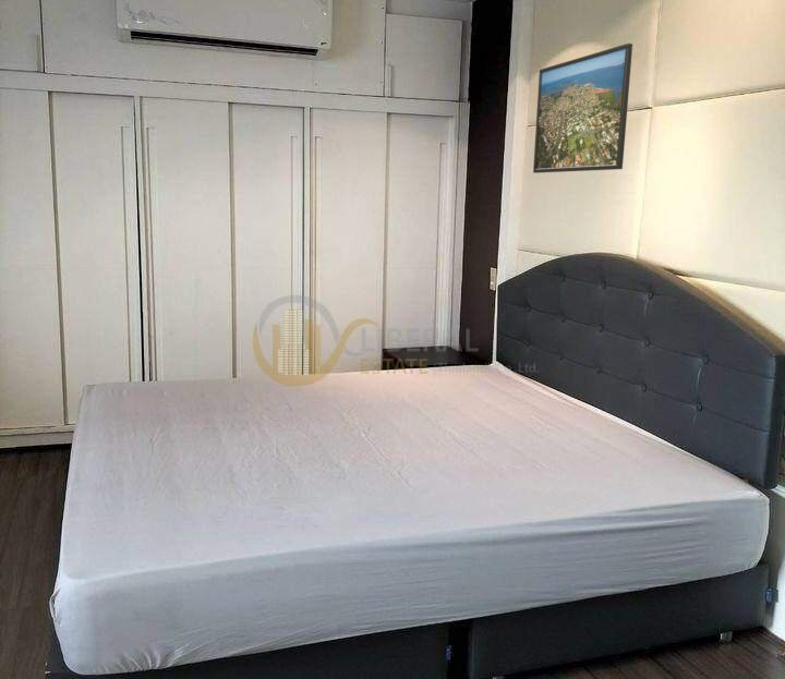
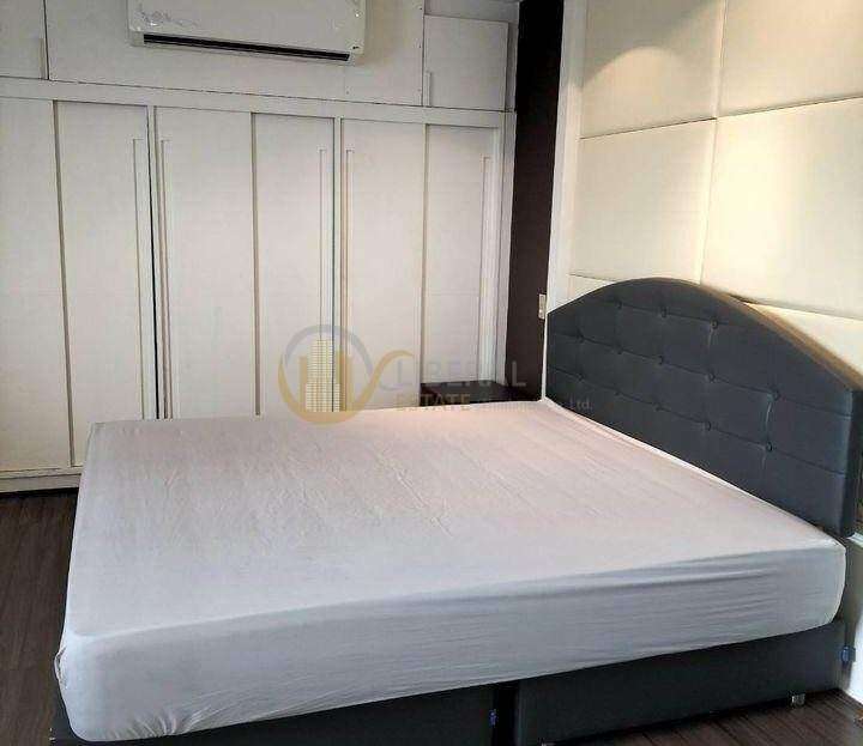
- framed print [532,43,633,174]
